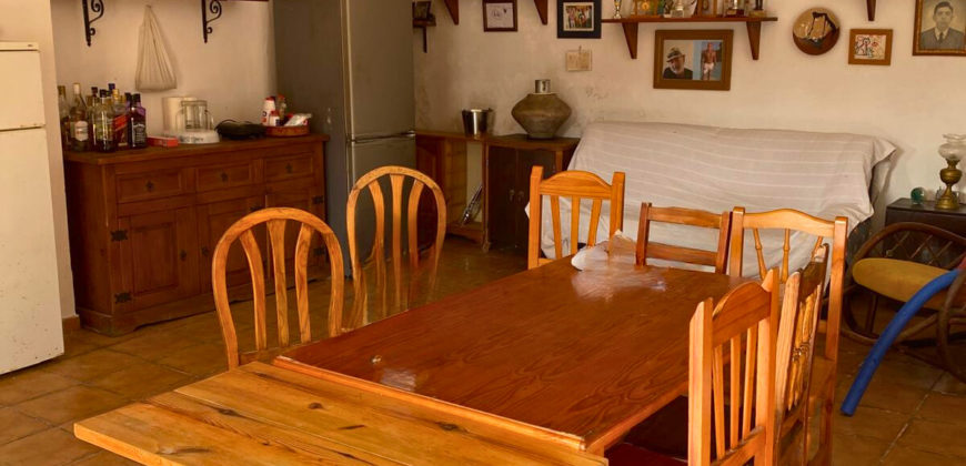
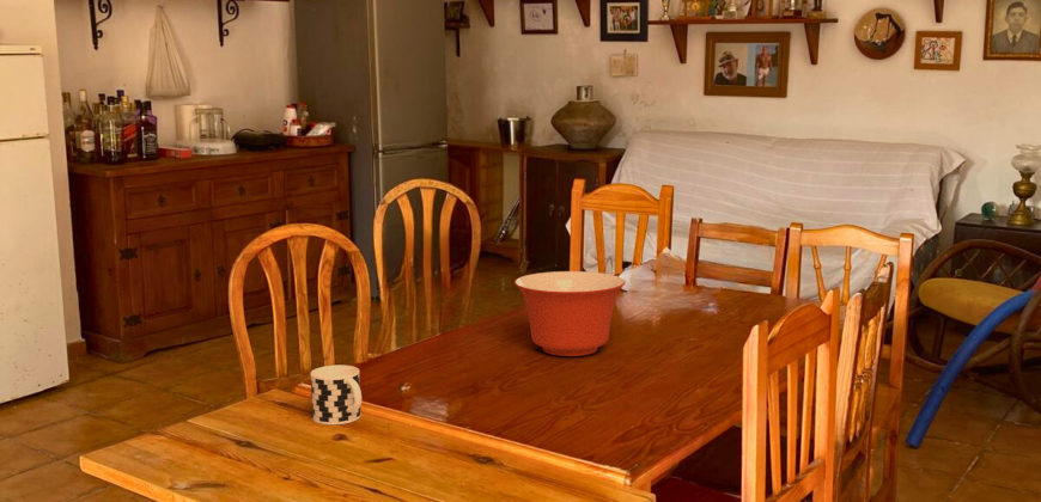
+ cup [310,365,363,426]
+ mixing bowl [513,270,627,357]
